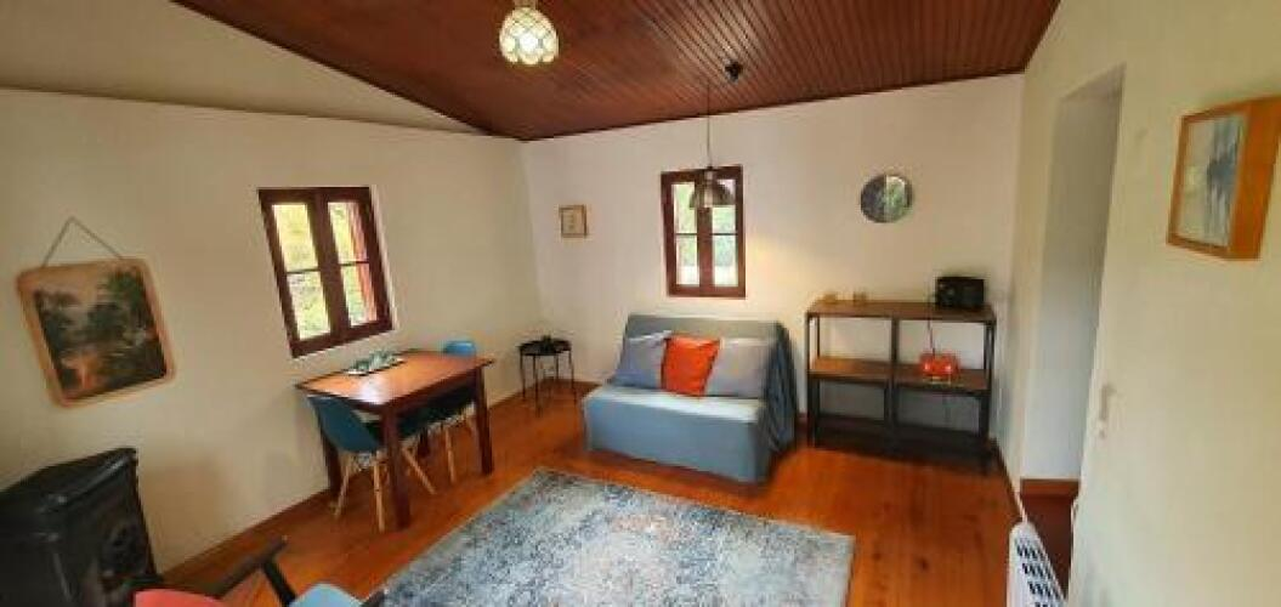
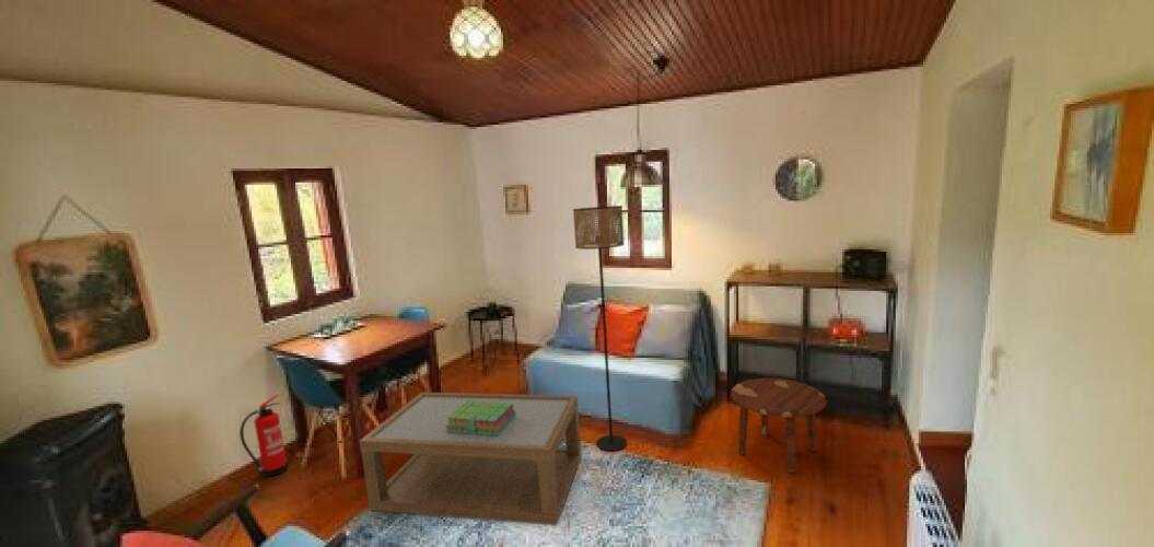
+ side table [730,377,828,474]
+ fire extinguisher [238,393,289,478]
+ stack of books [446,400,516,437]
+ floor lamp [572,205,628,452]
+ coffee table [359,392,583,526]
